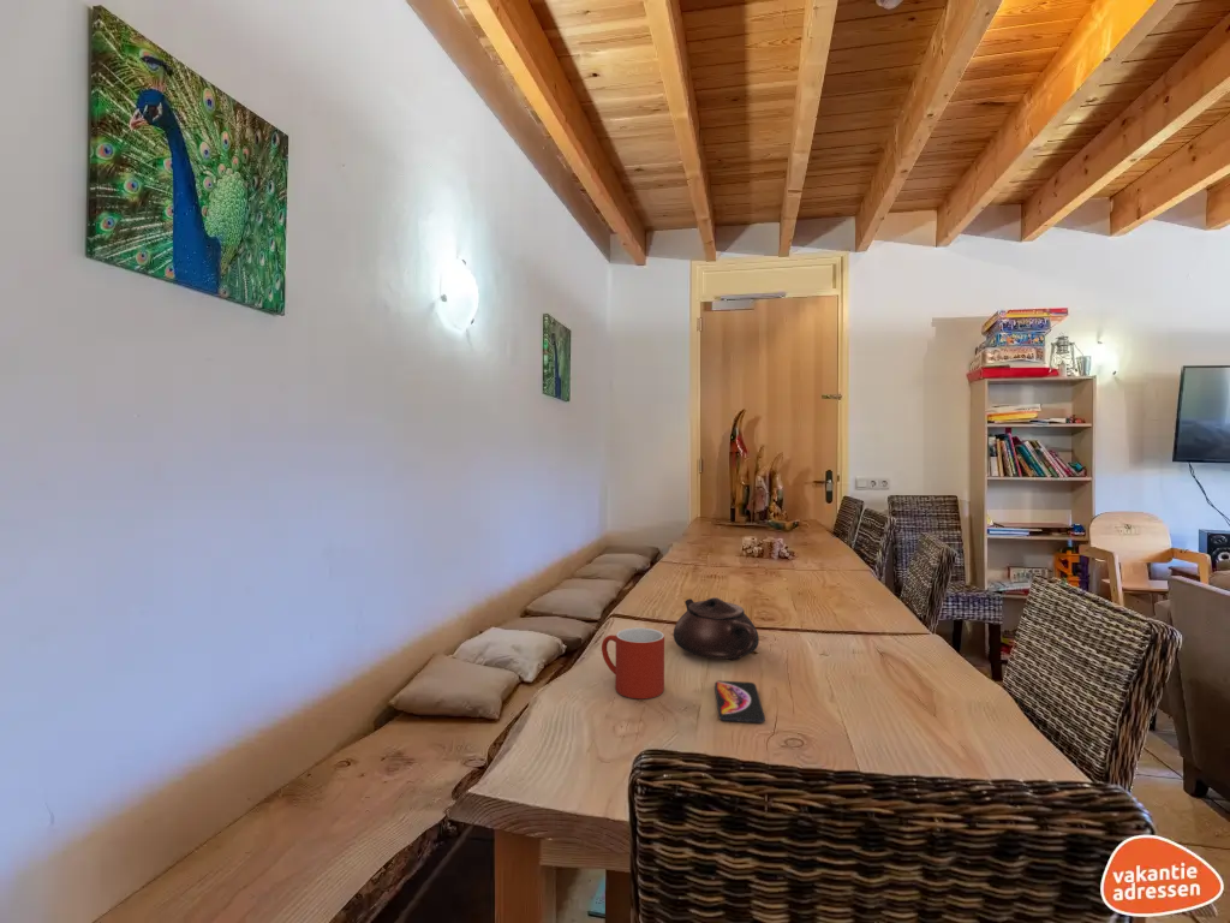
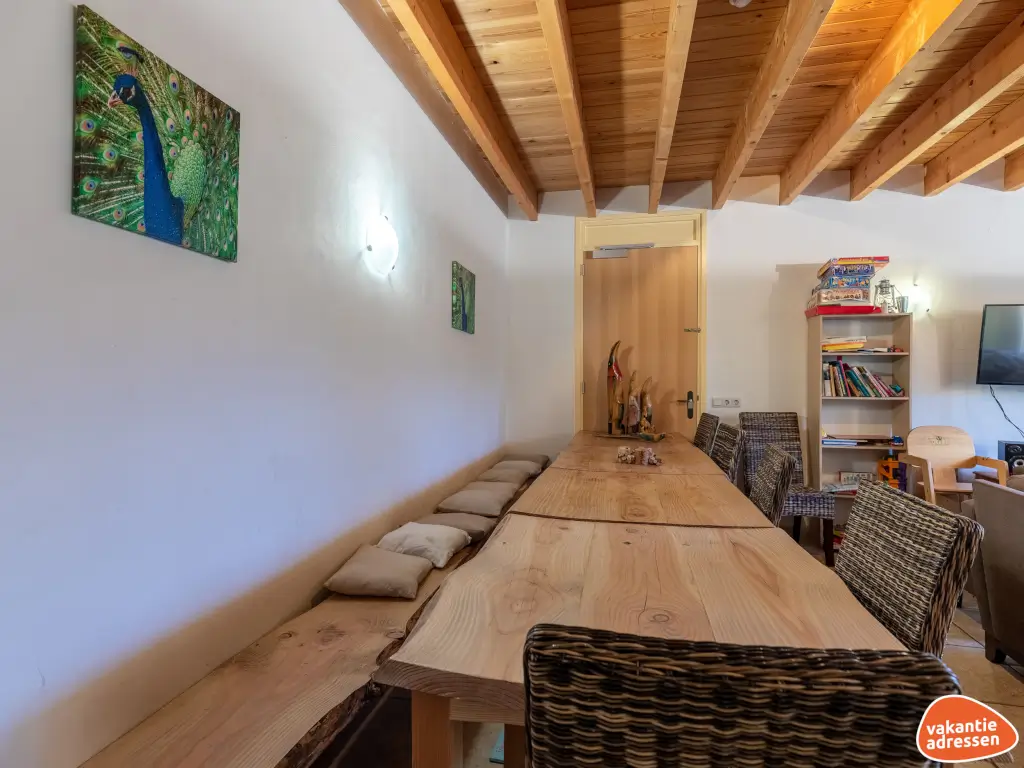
- mug [601,626,665,699]
- teapot [673,596,760,661]
- smartphone [713,680,766,725]
